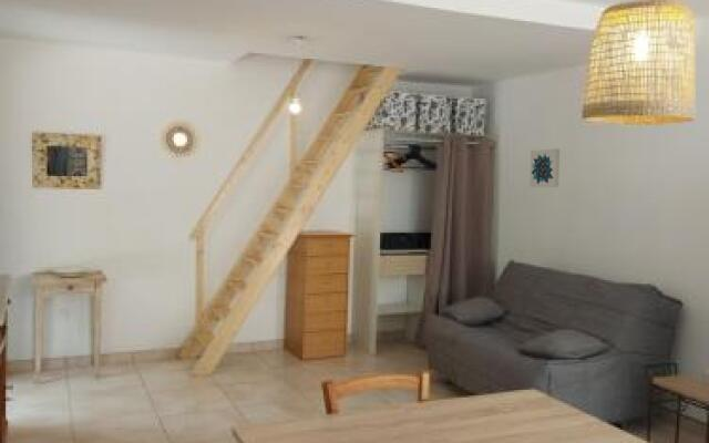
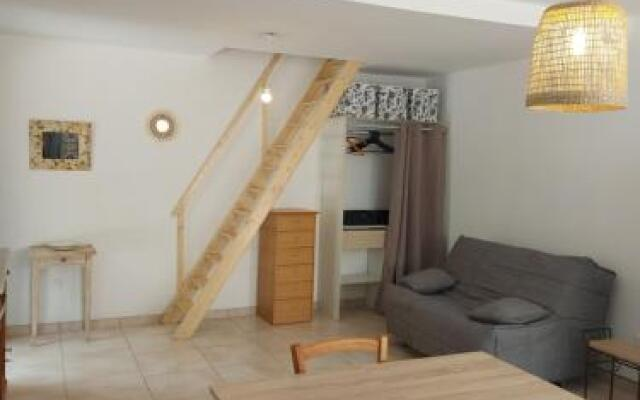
- wall art [528,148,561,188]
